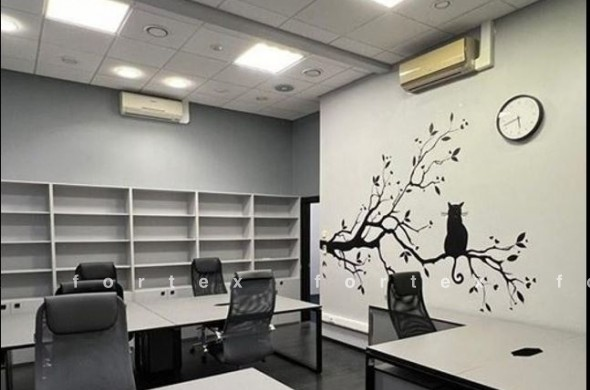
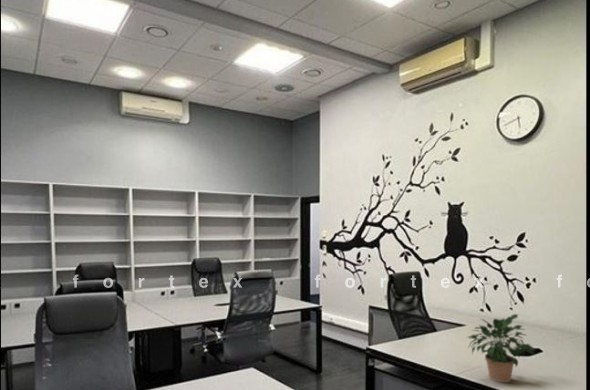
+ potted plant [467,313,536,384]
